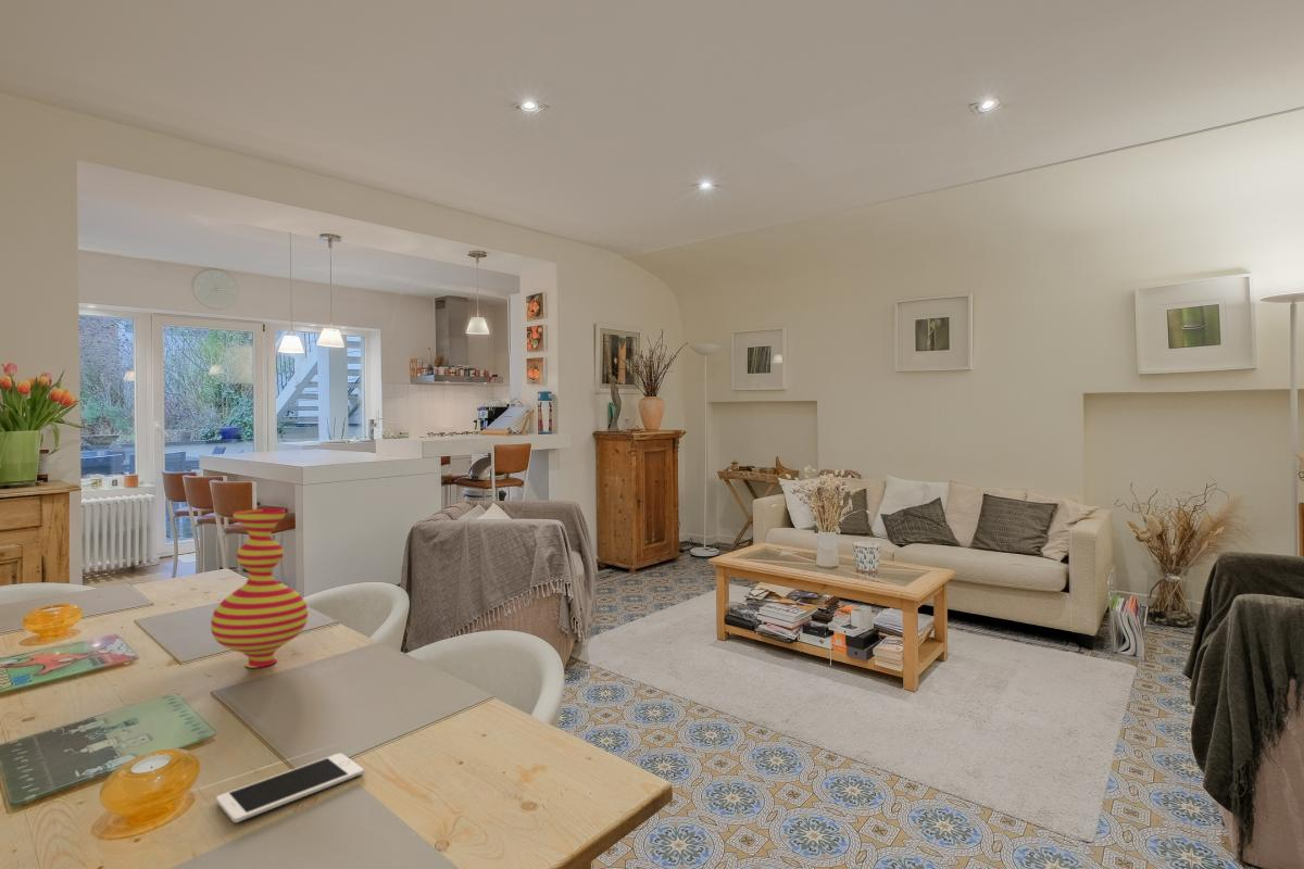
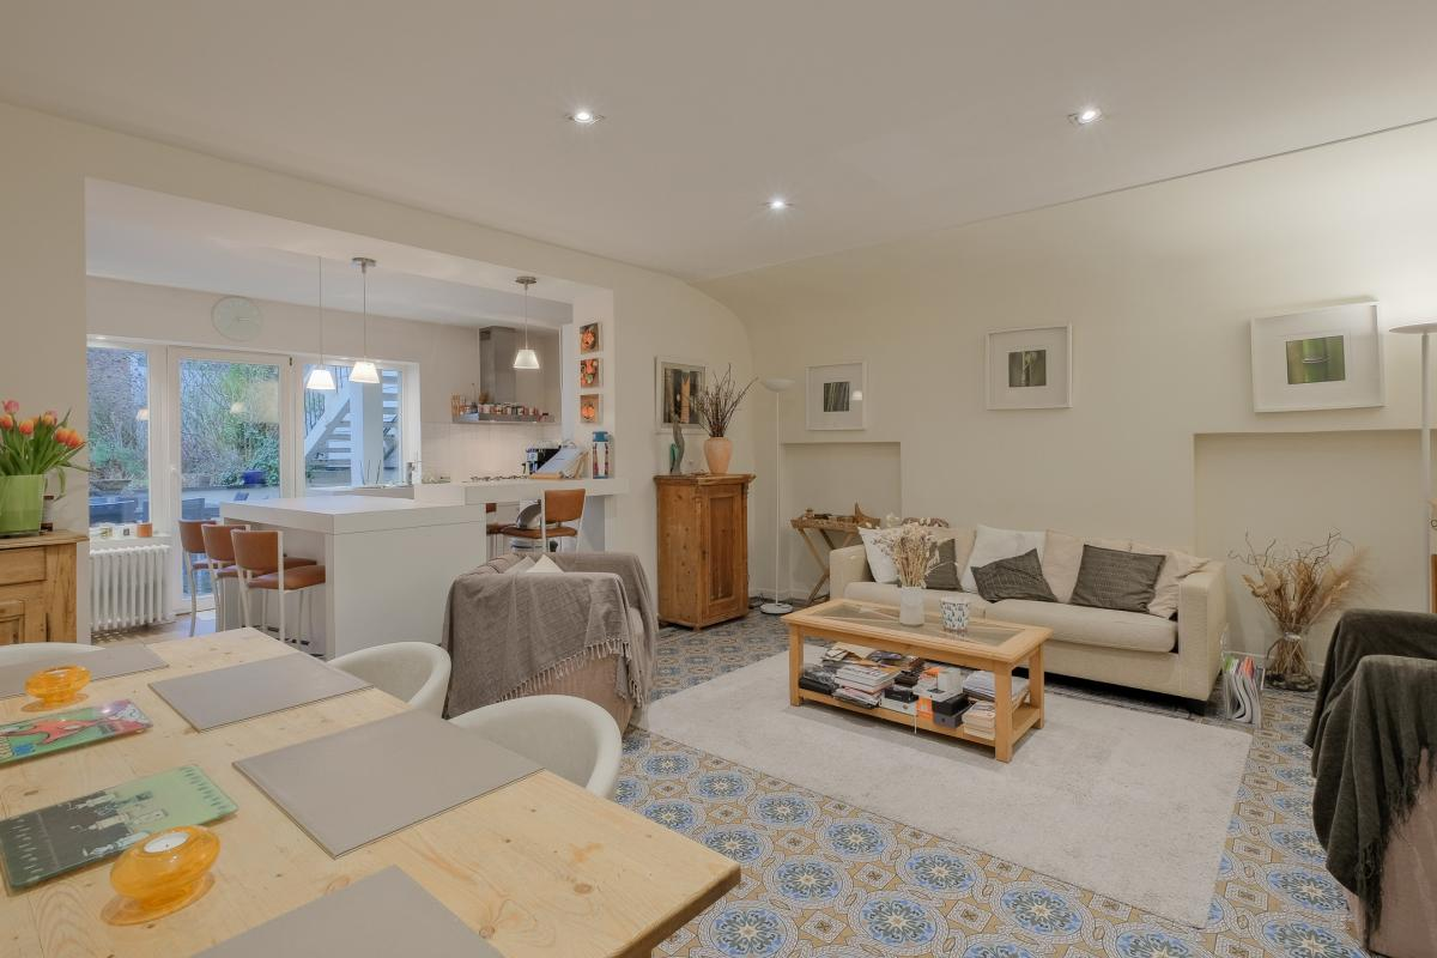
- cell phone [215,752,365,823]
- vase [210,507,309,669]
